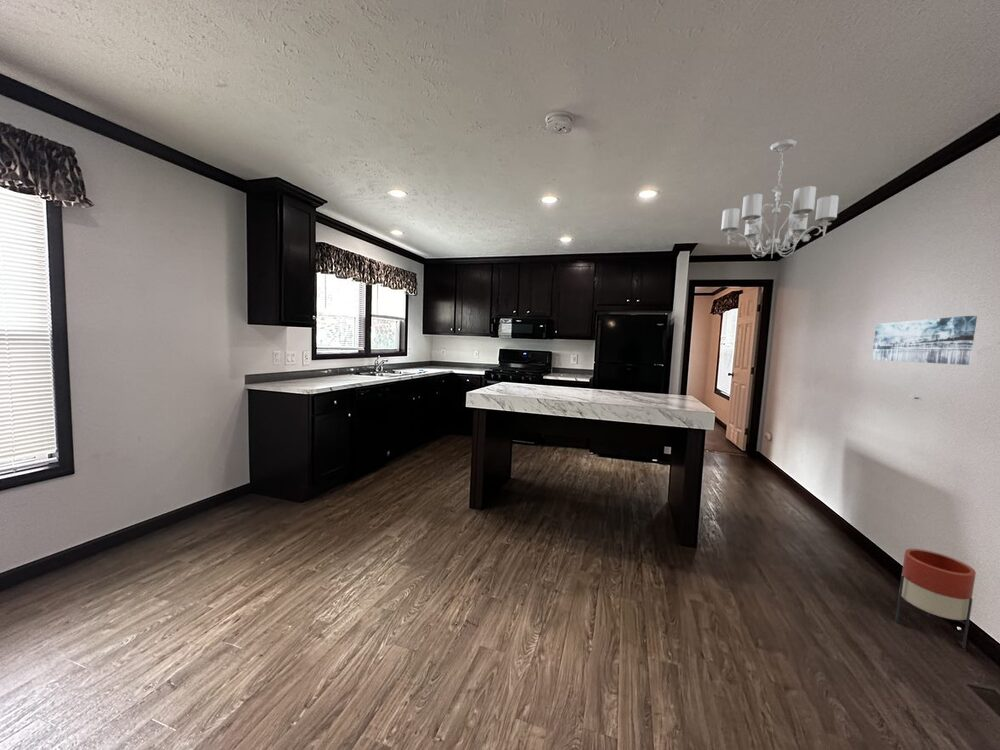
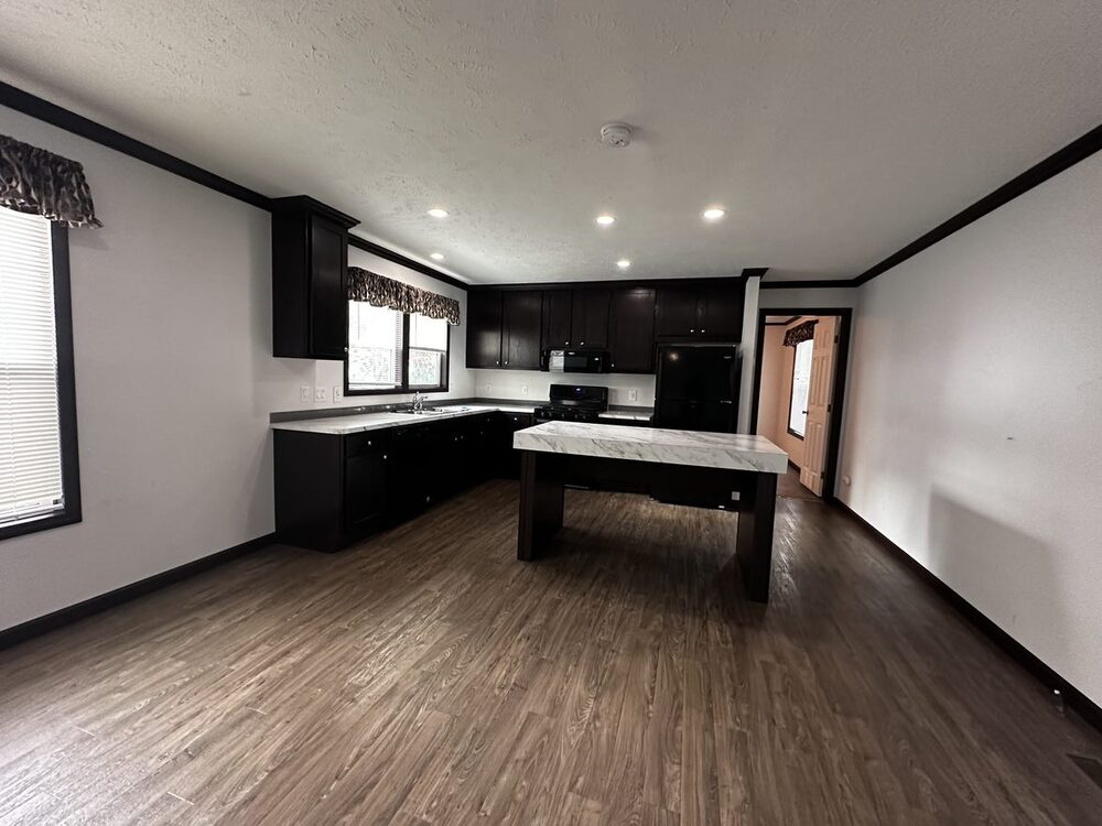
- planter [894,548,977,650]
- chandelier [720,138,840,259]
- wall art [871,315,978,366]
